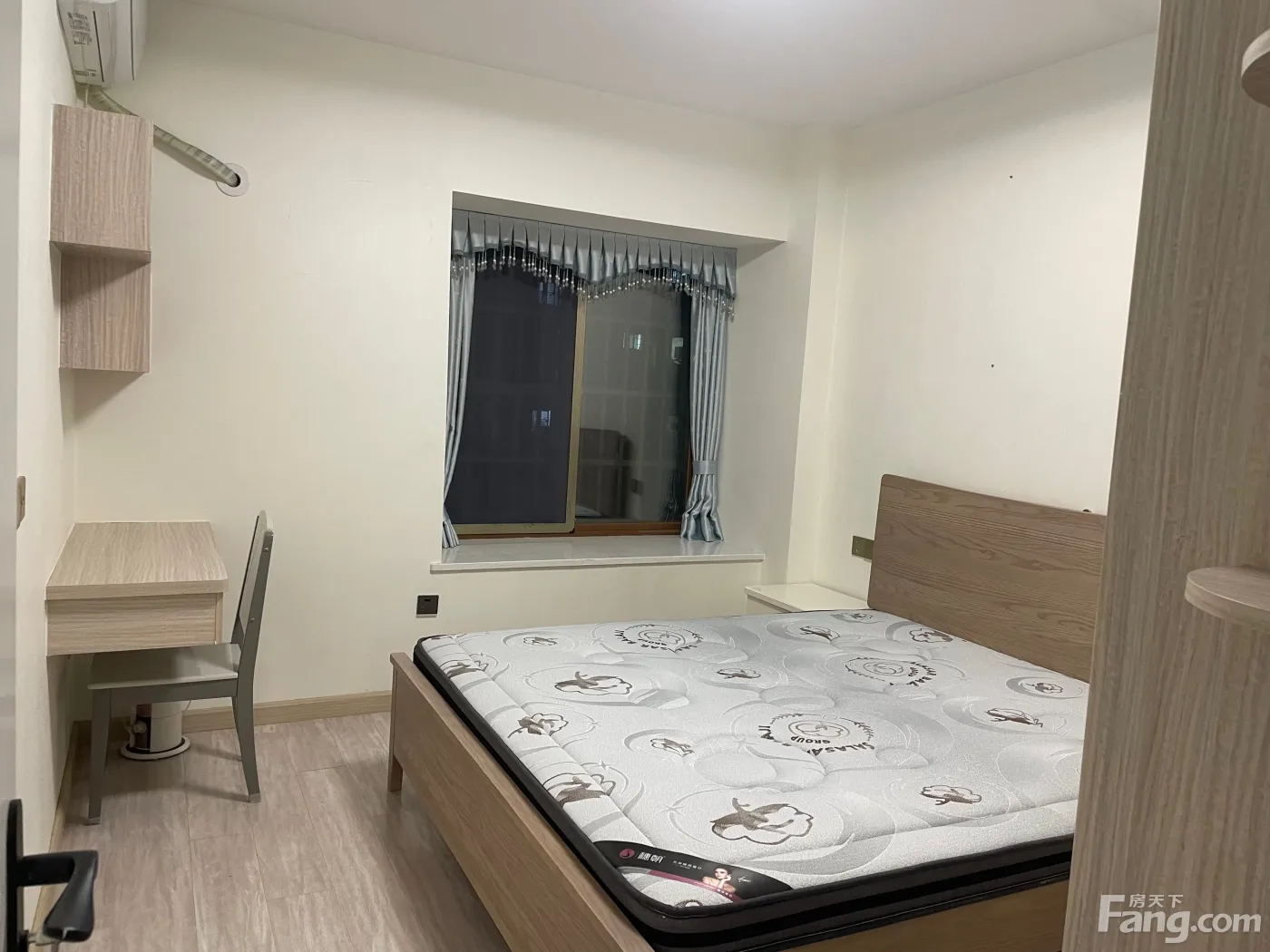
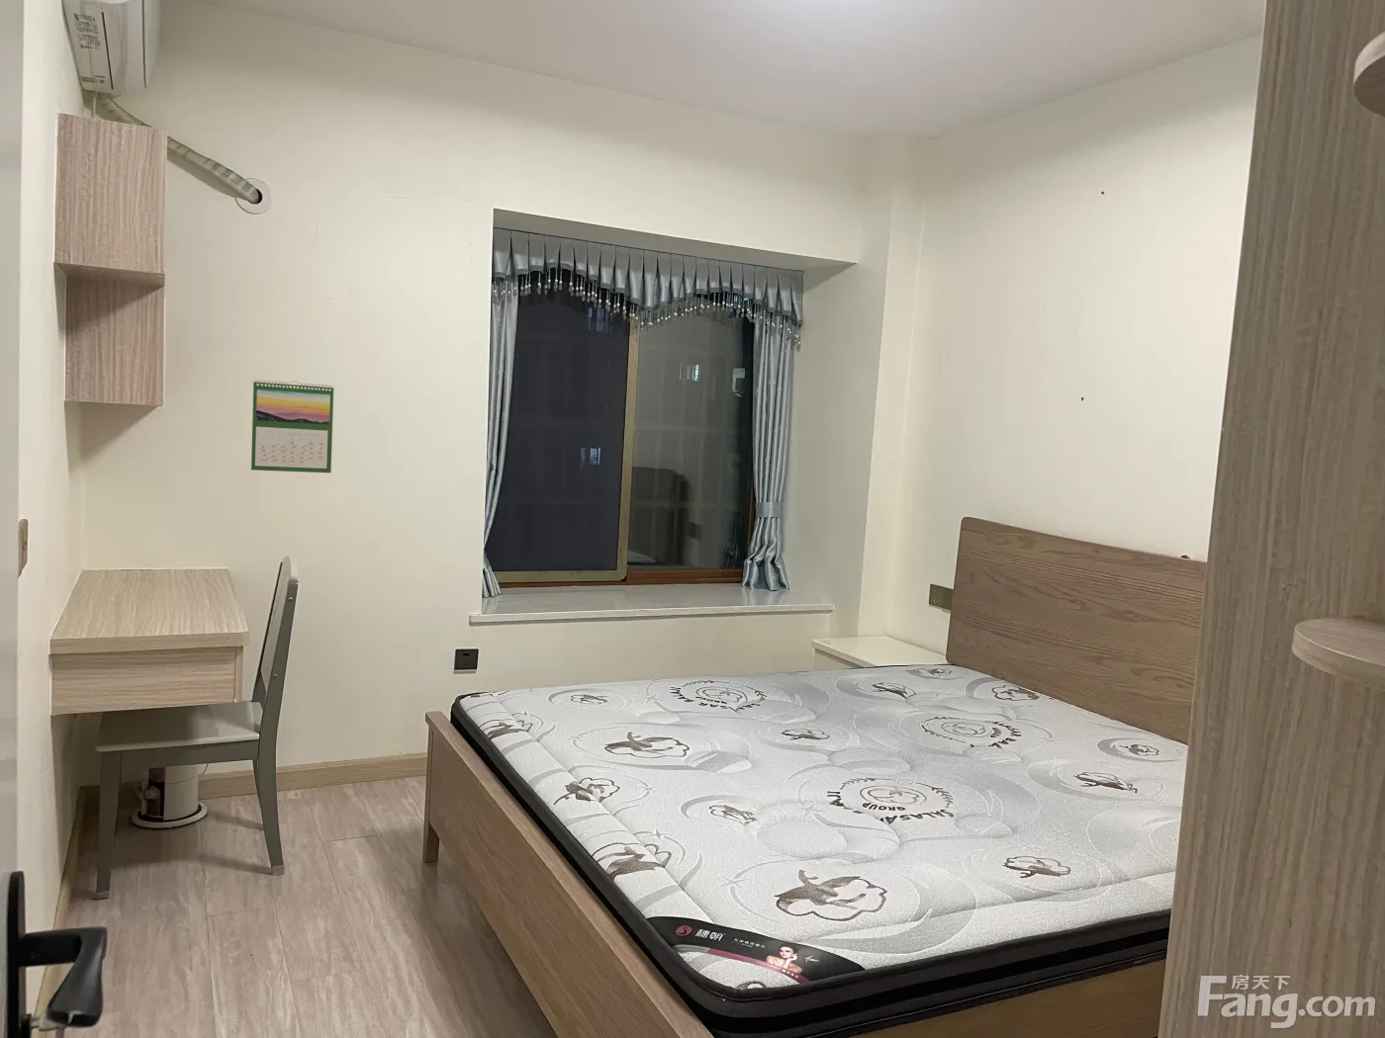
+ calendar [251,378,335,473]
